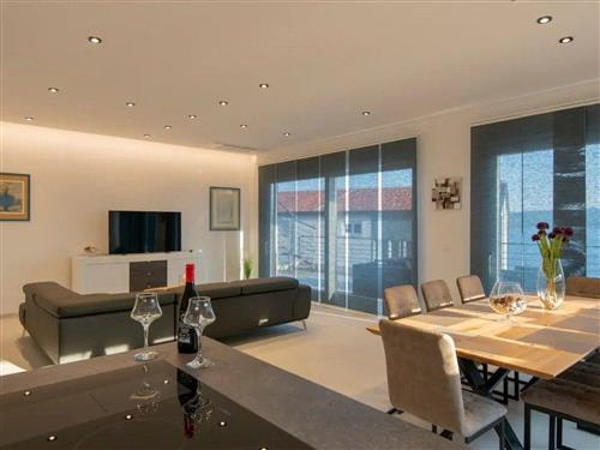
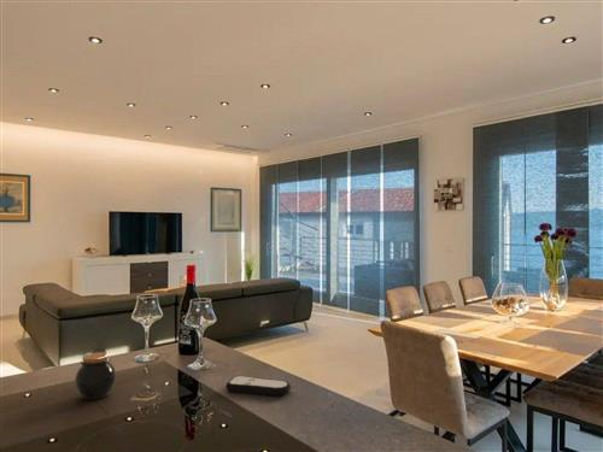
+ jar [74,351,117,400]
+ remote control [224,375,292,397]
